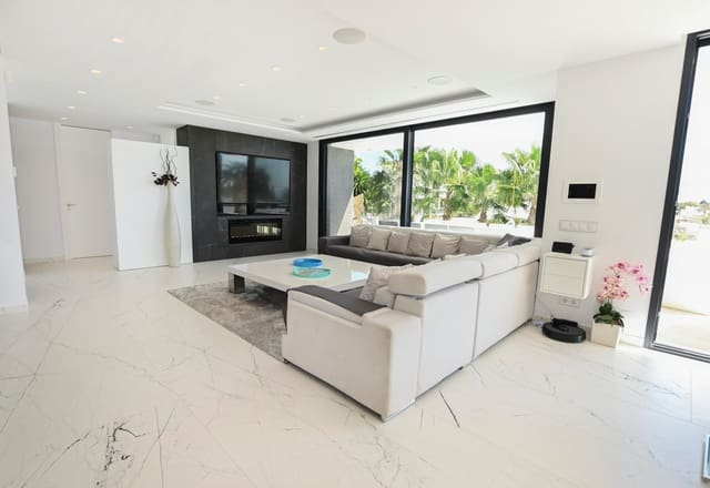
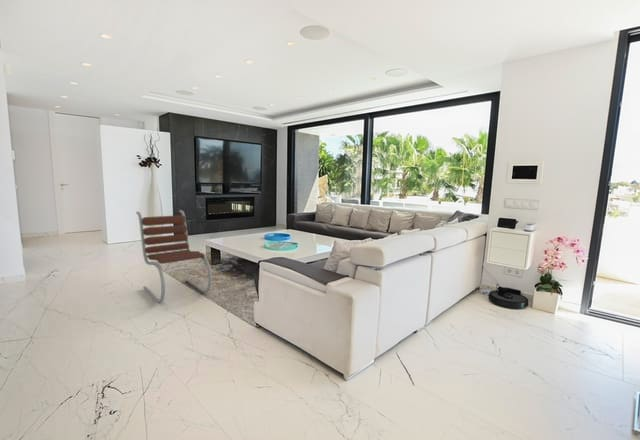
+ lounge chair [135,209,213,304]
